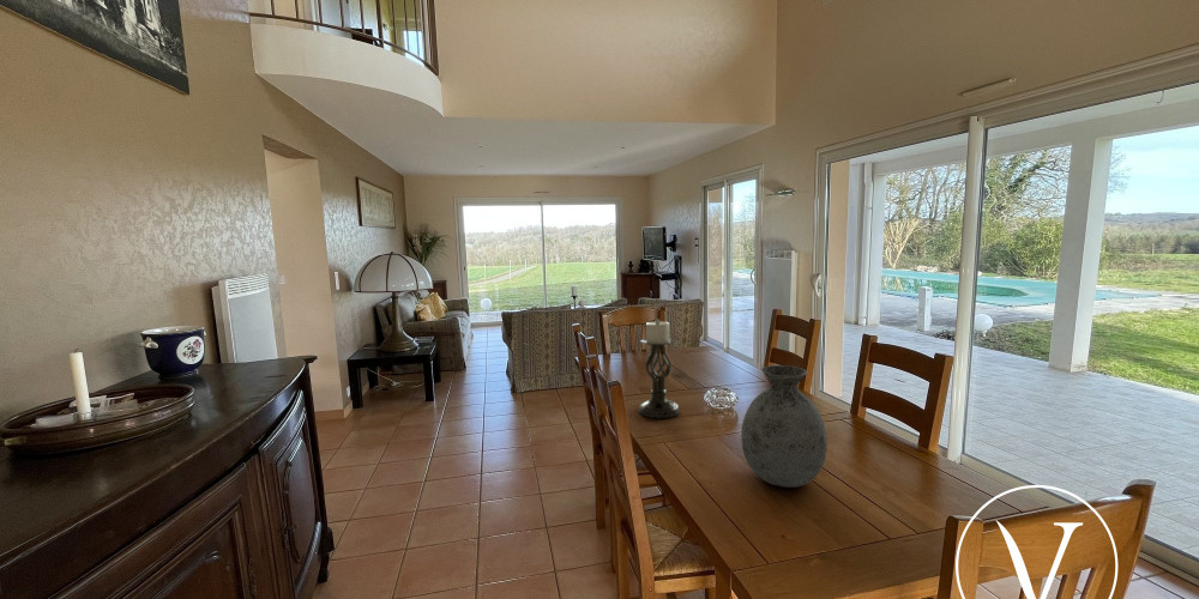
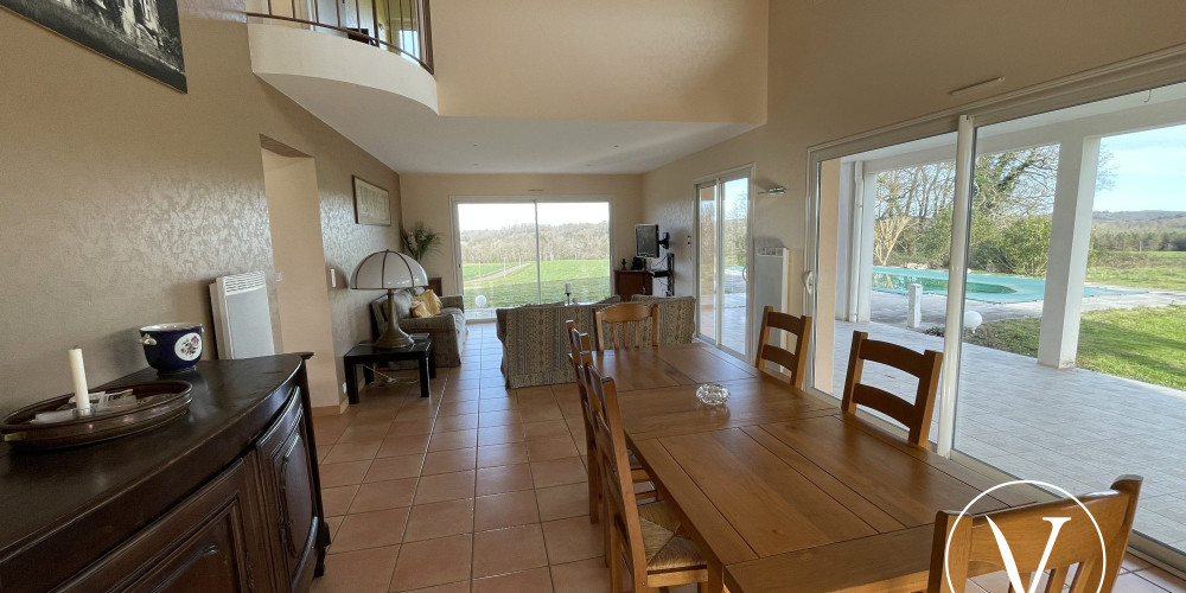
- candle holder [638,317,680,419]
- vase [740,364,829,489]
